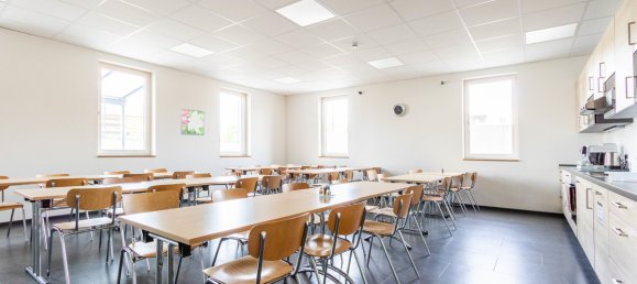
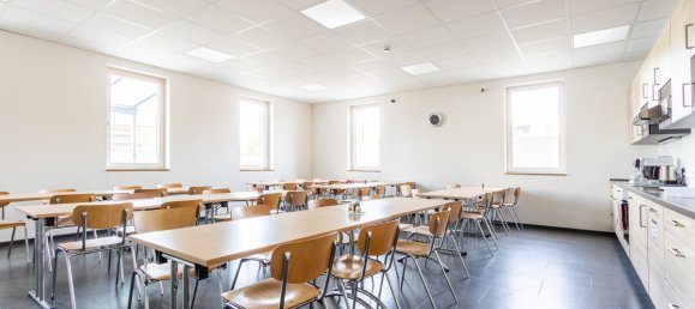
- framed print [180,108,205,136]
